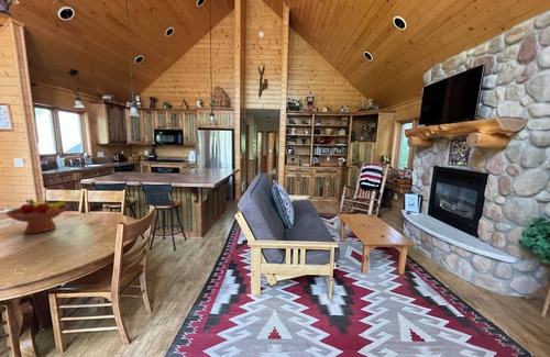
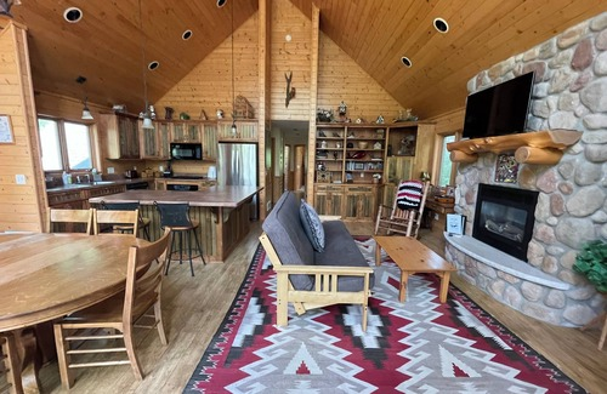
- fruit bowl [3,198,69,235]
